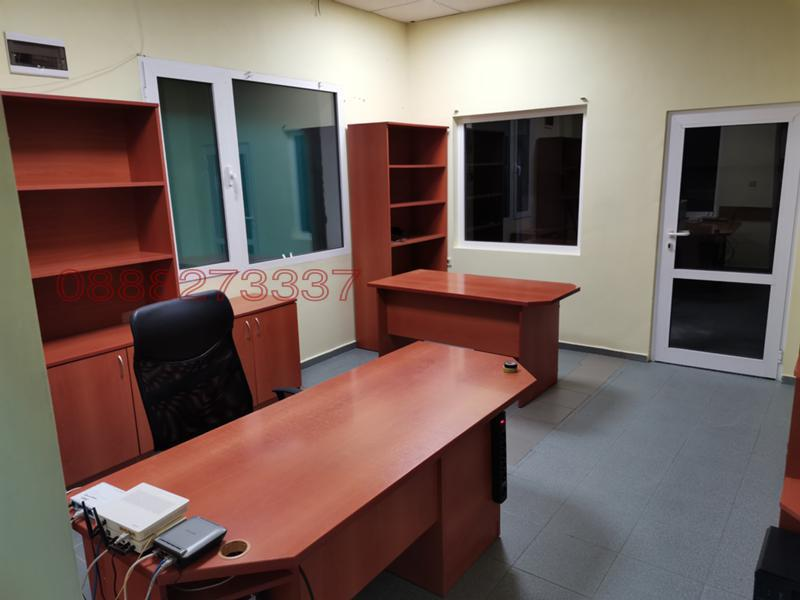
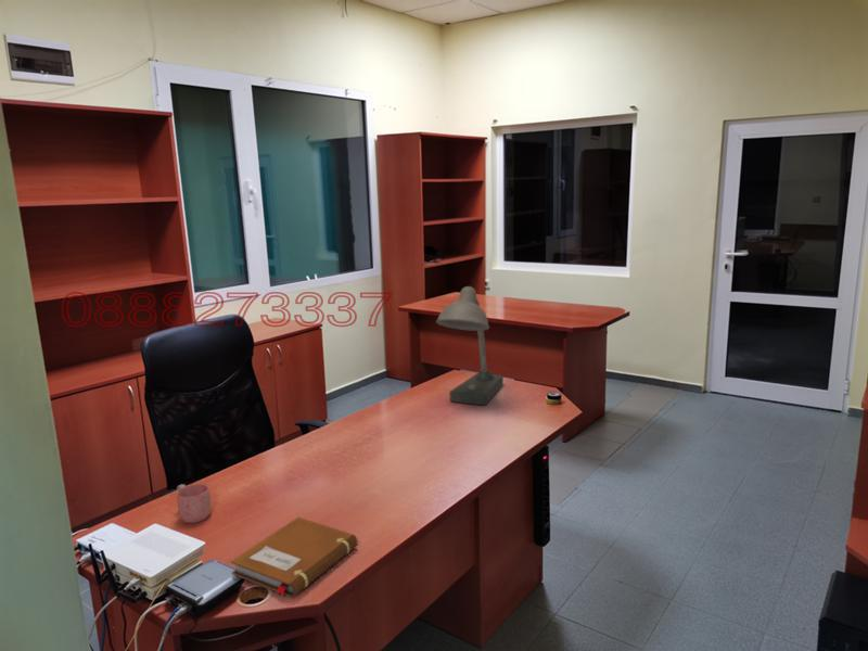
+ notebook [230,516,358,598]
+ mug [176,483,212,524]
+ desk lamp [435,285,505,406]
